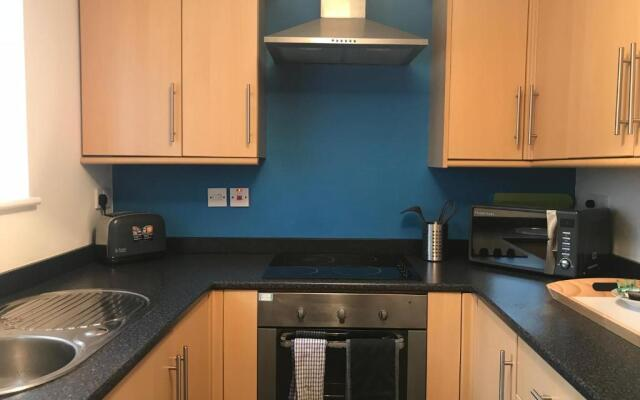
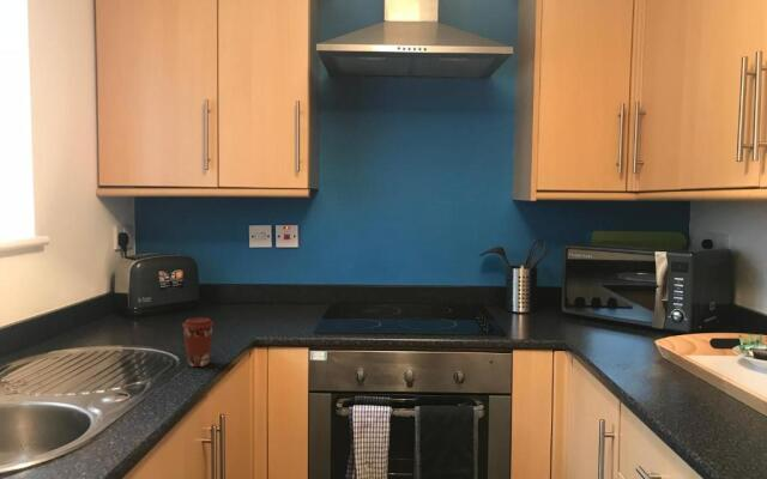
+ coffee cup [181,316,216,368]
